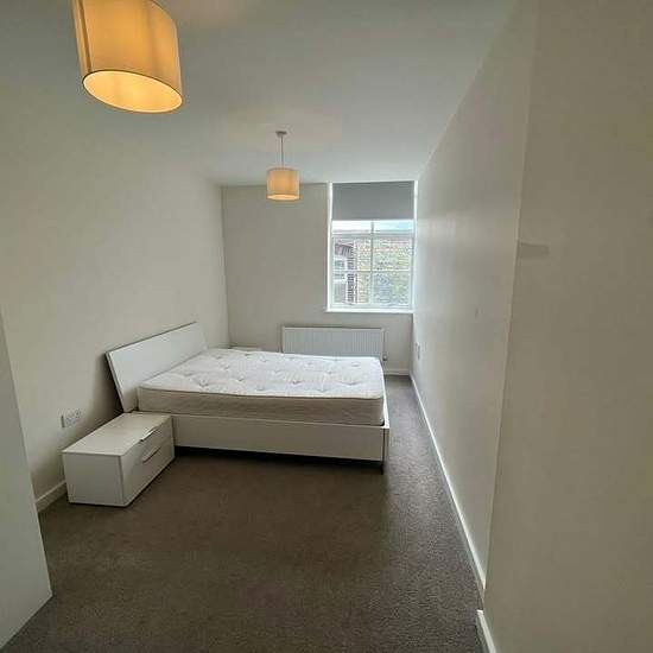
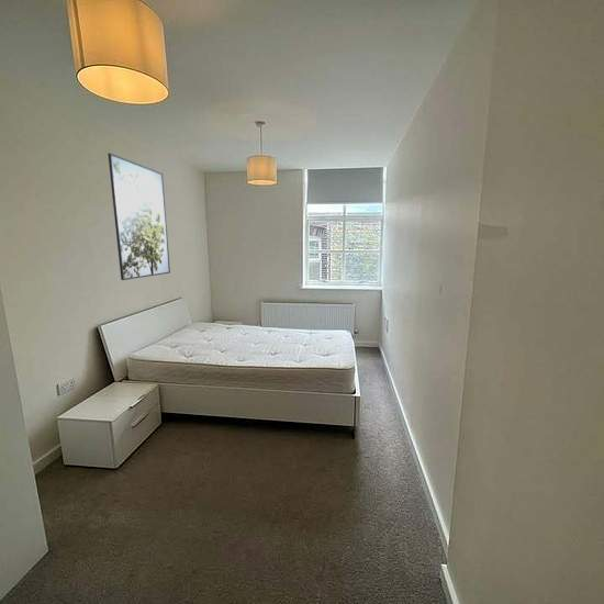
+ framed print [107,152,171,281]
